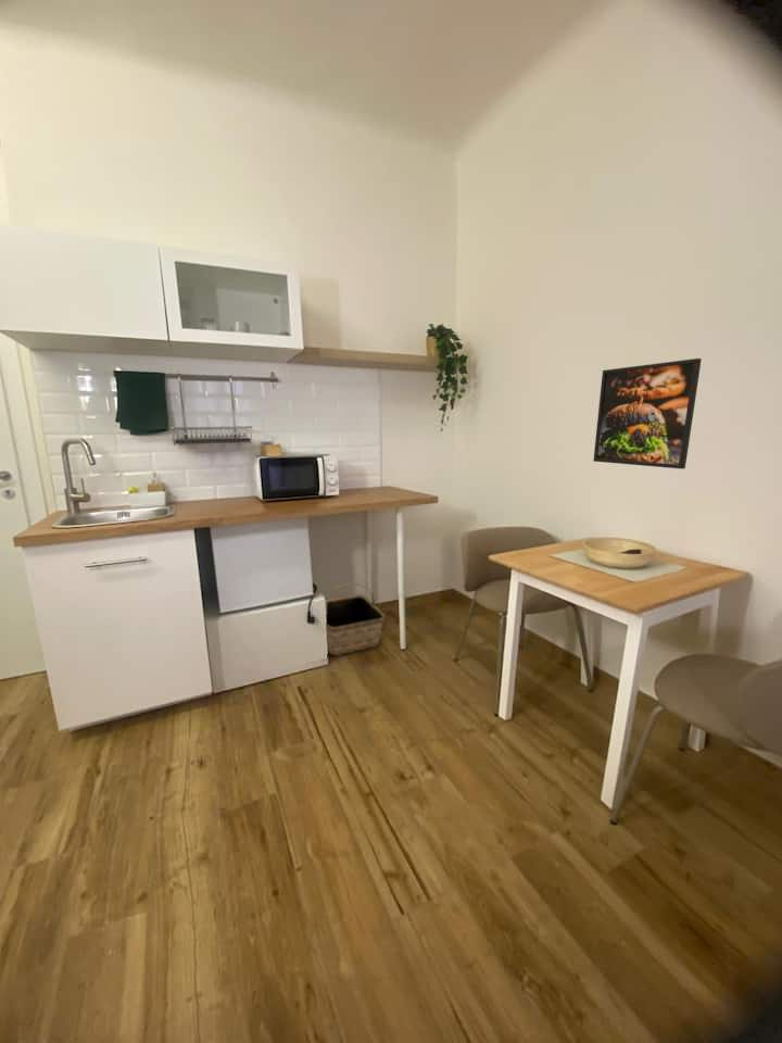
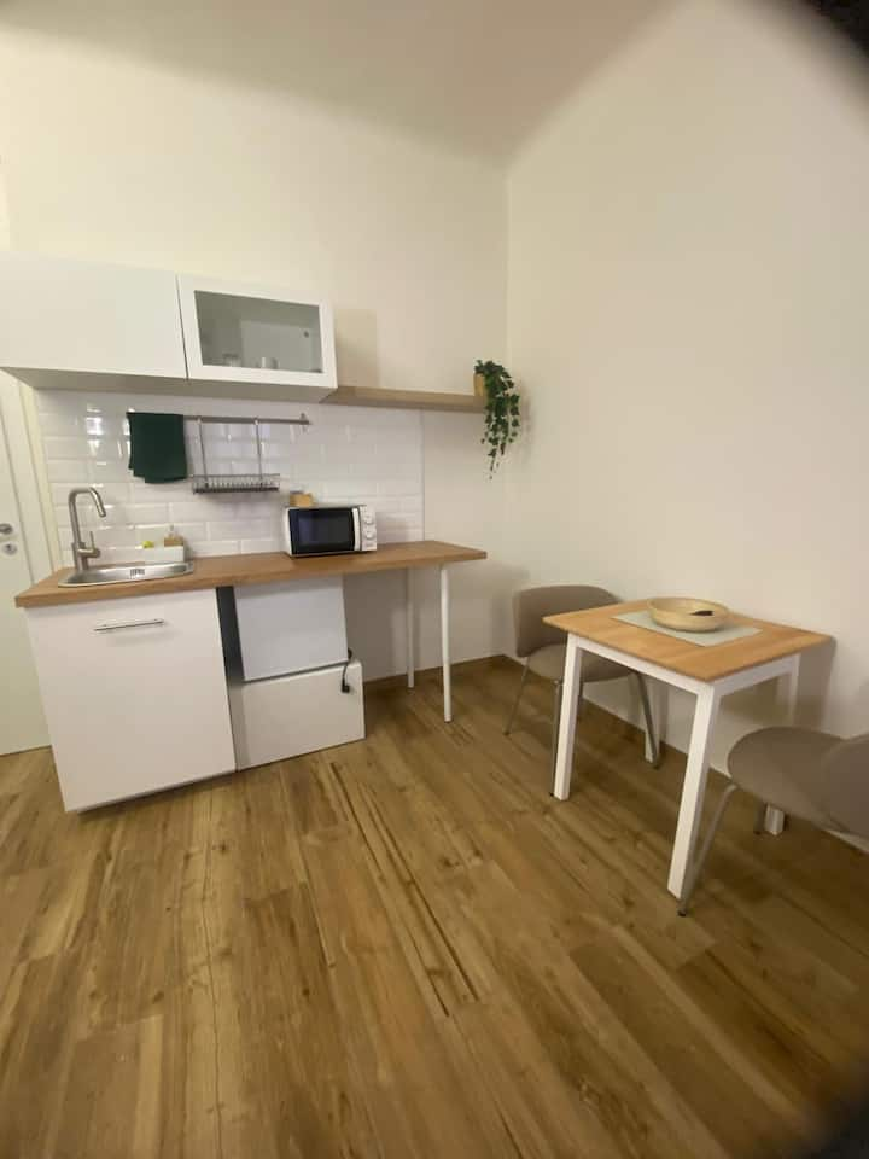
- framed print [592,357,703,469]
- basket [324,582,386,657]
